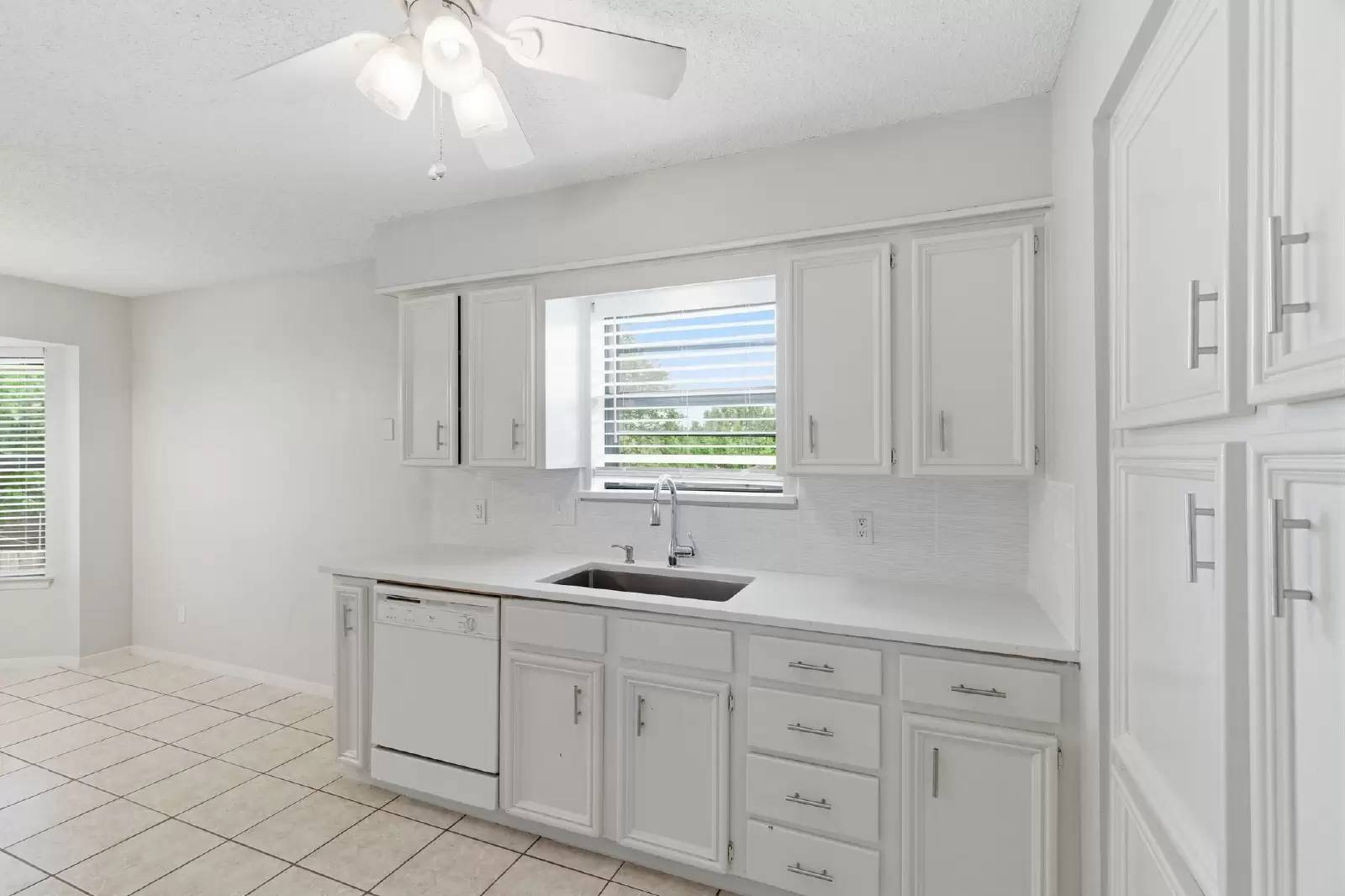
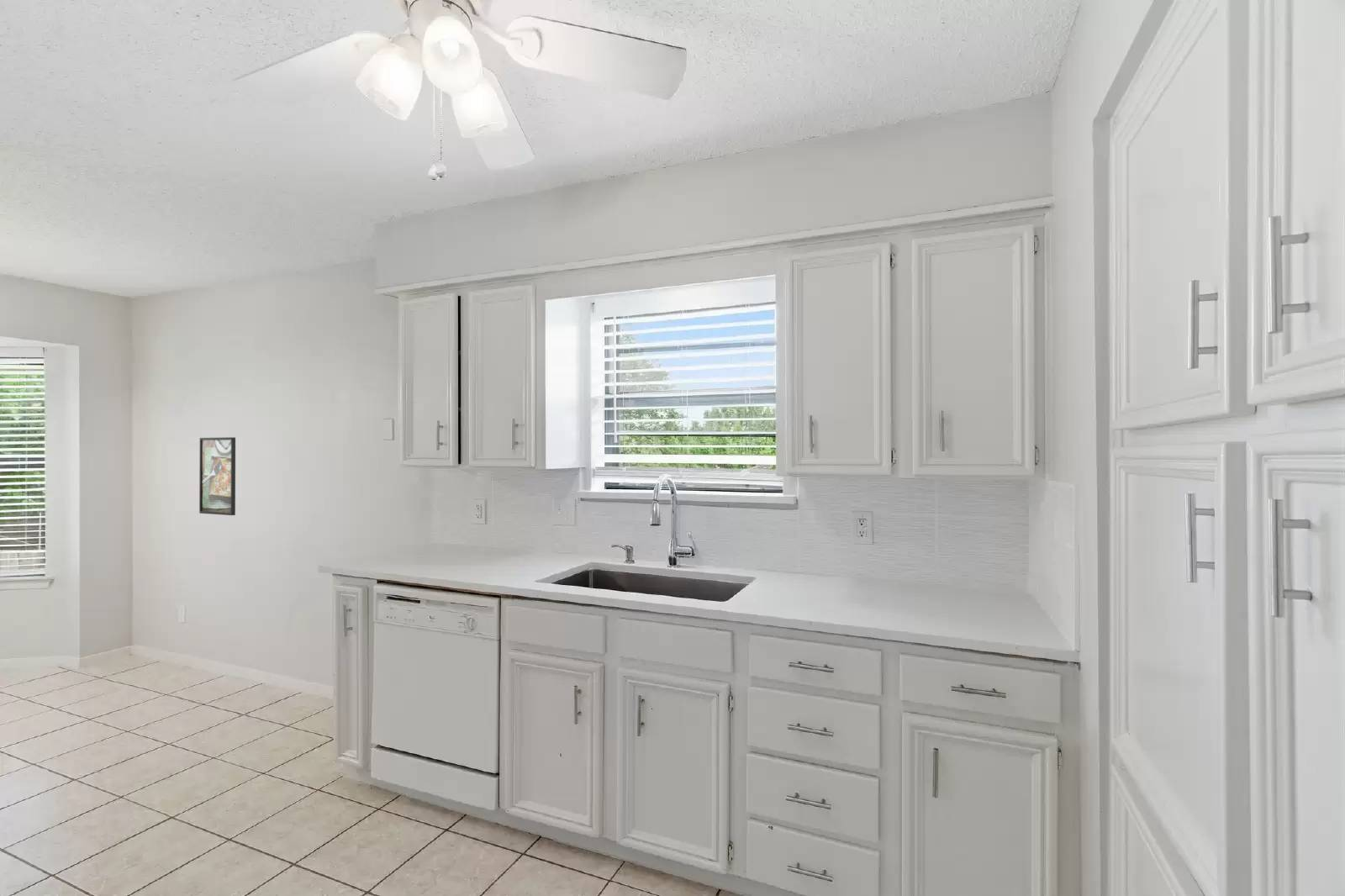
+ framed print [198,436,236,516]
